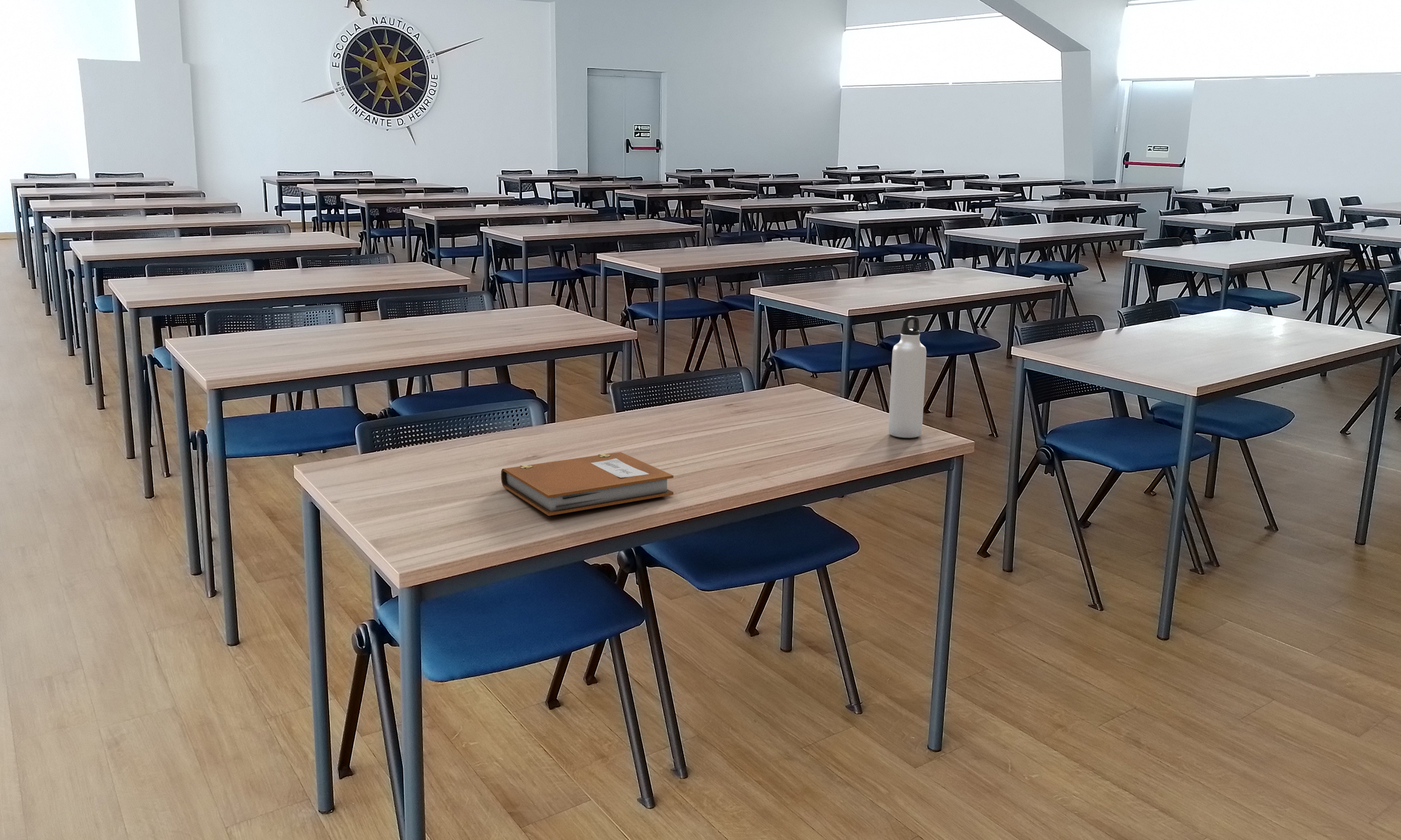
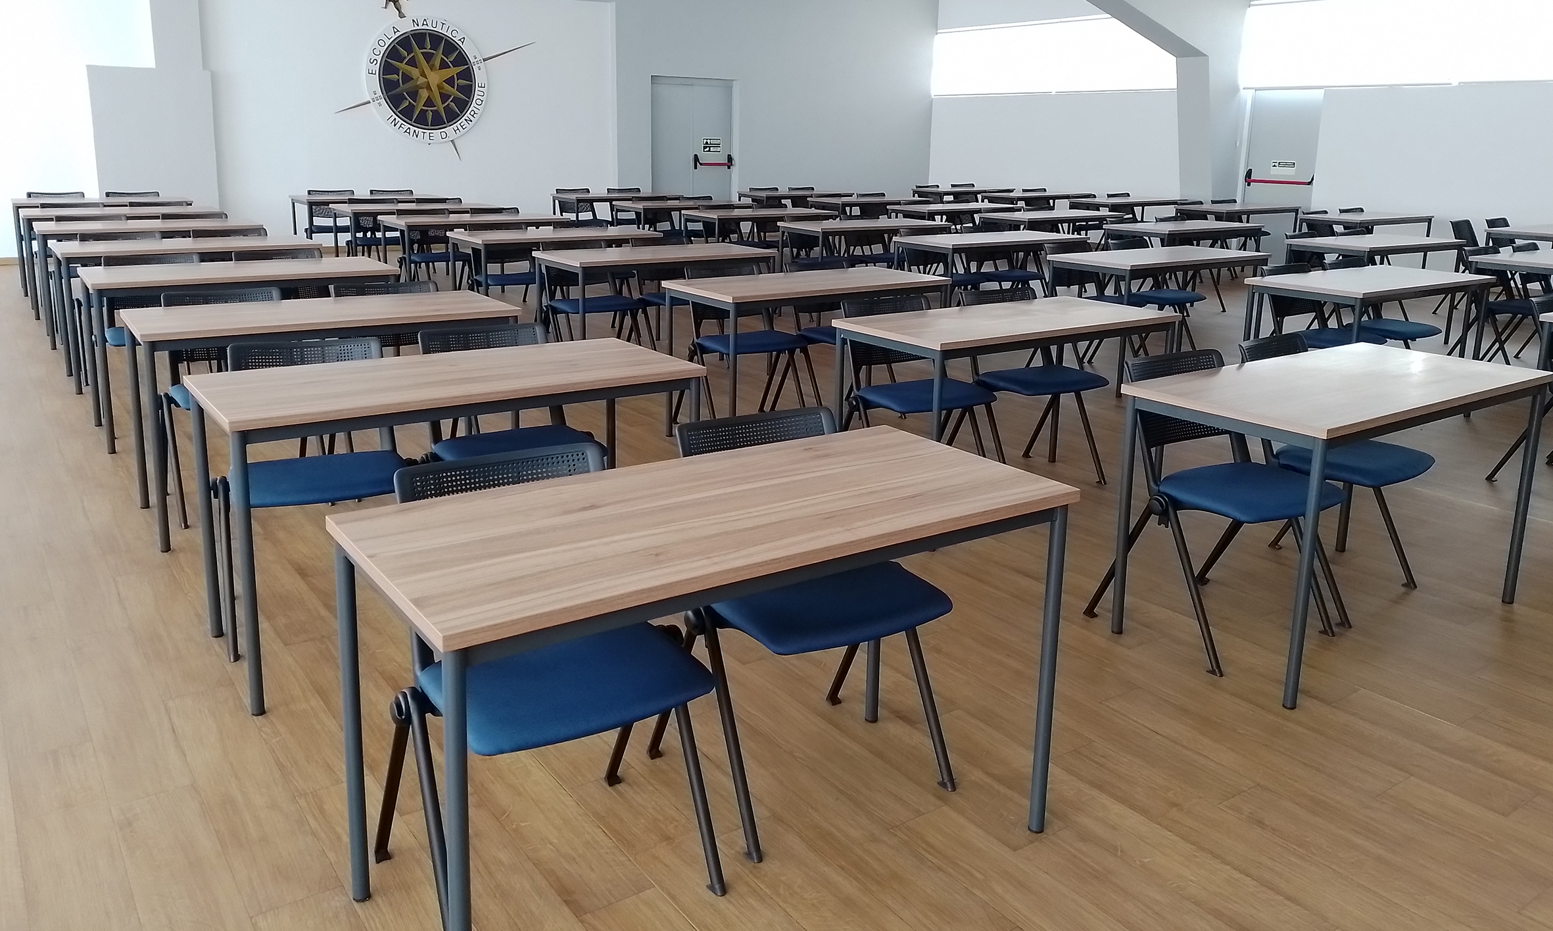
- notebook [501,452,674,516]
- water bottle [888,315,927,439]
